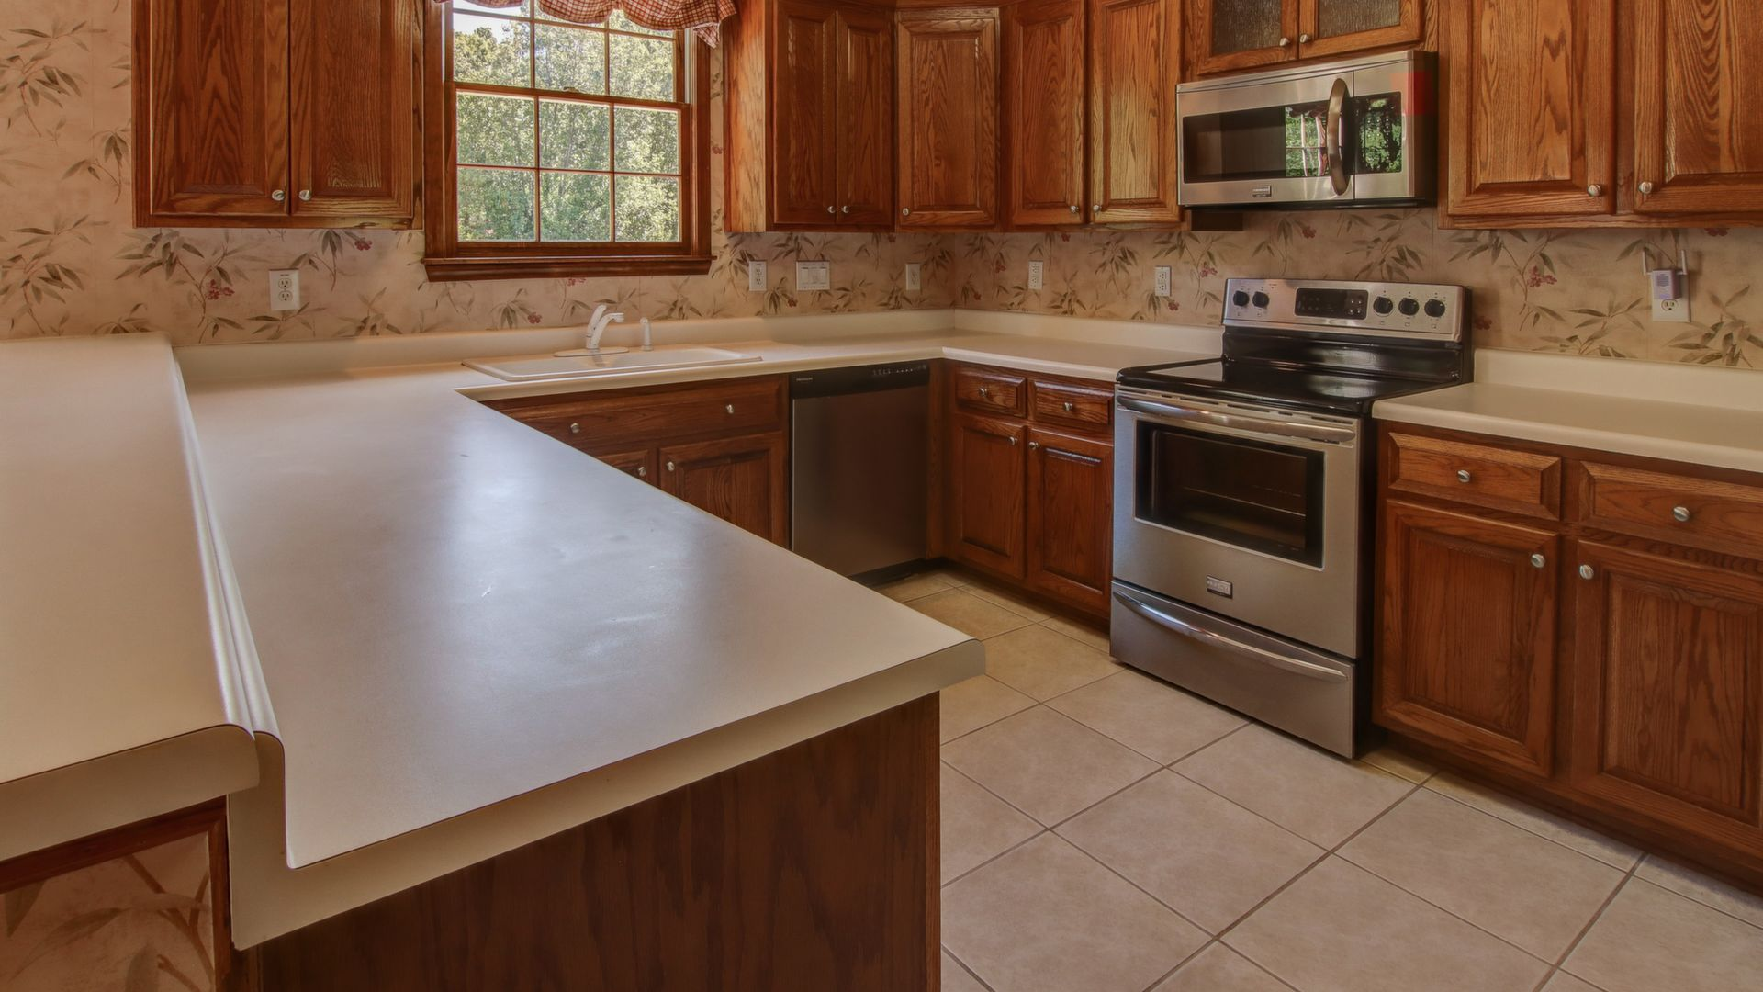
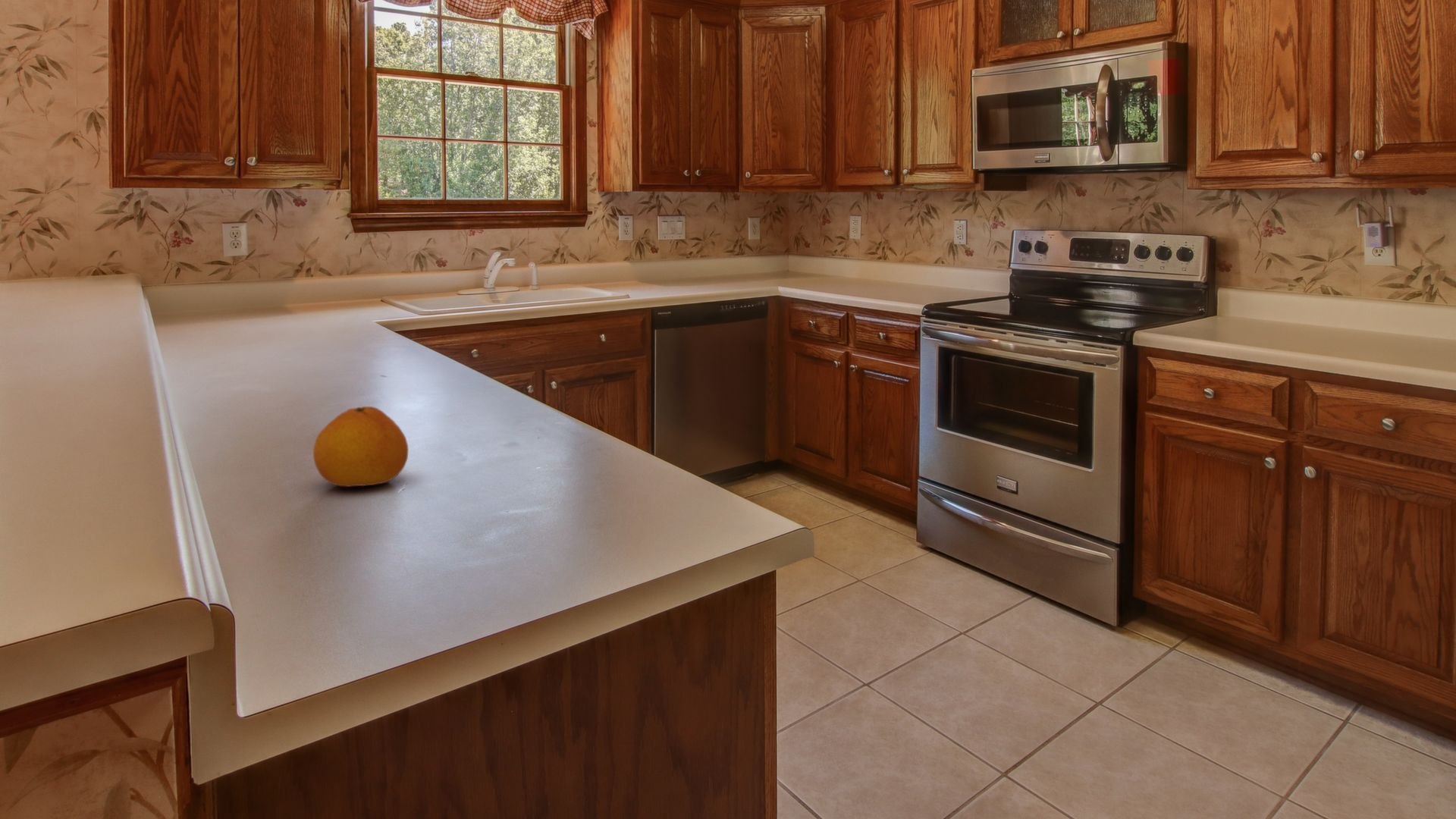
+ fruit [312,406,409,488]
